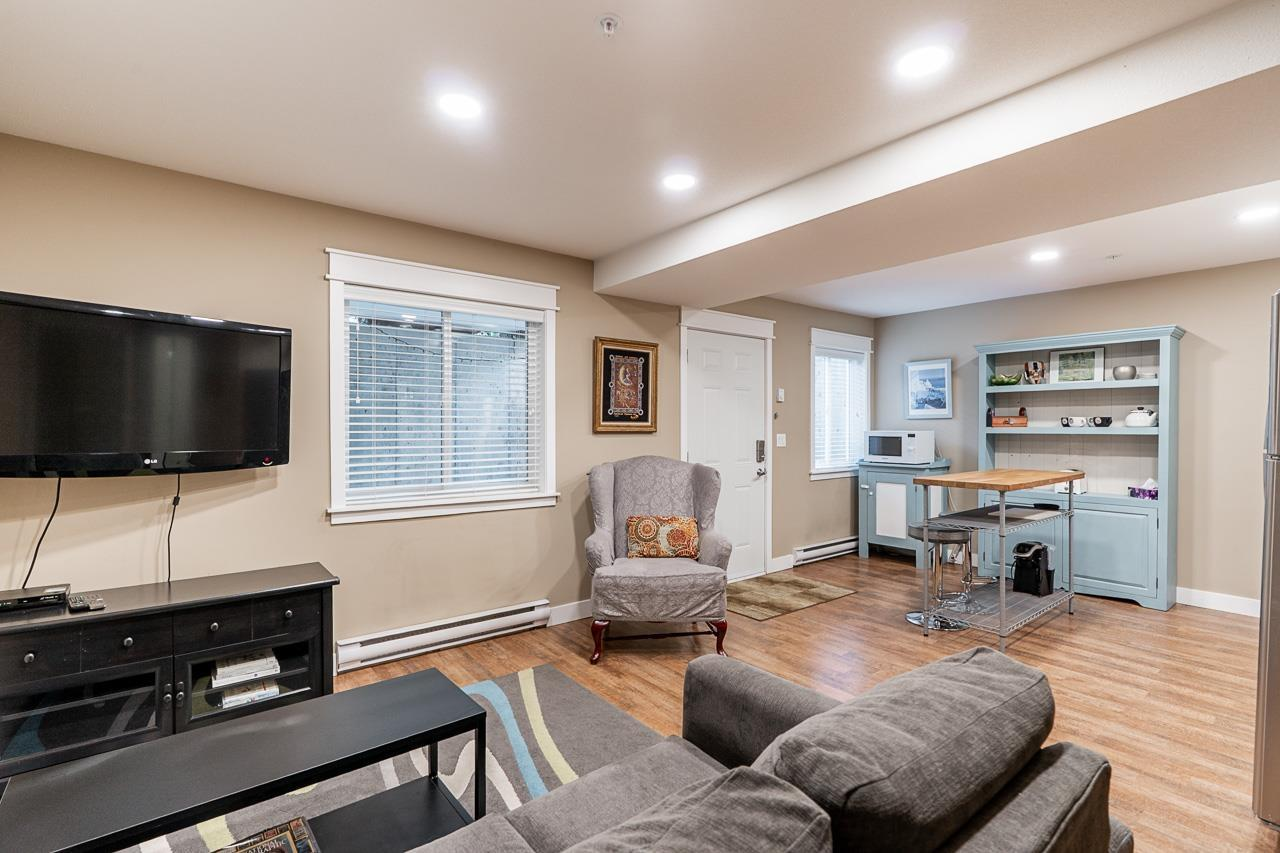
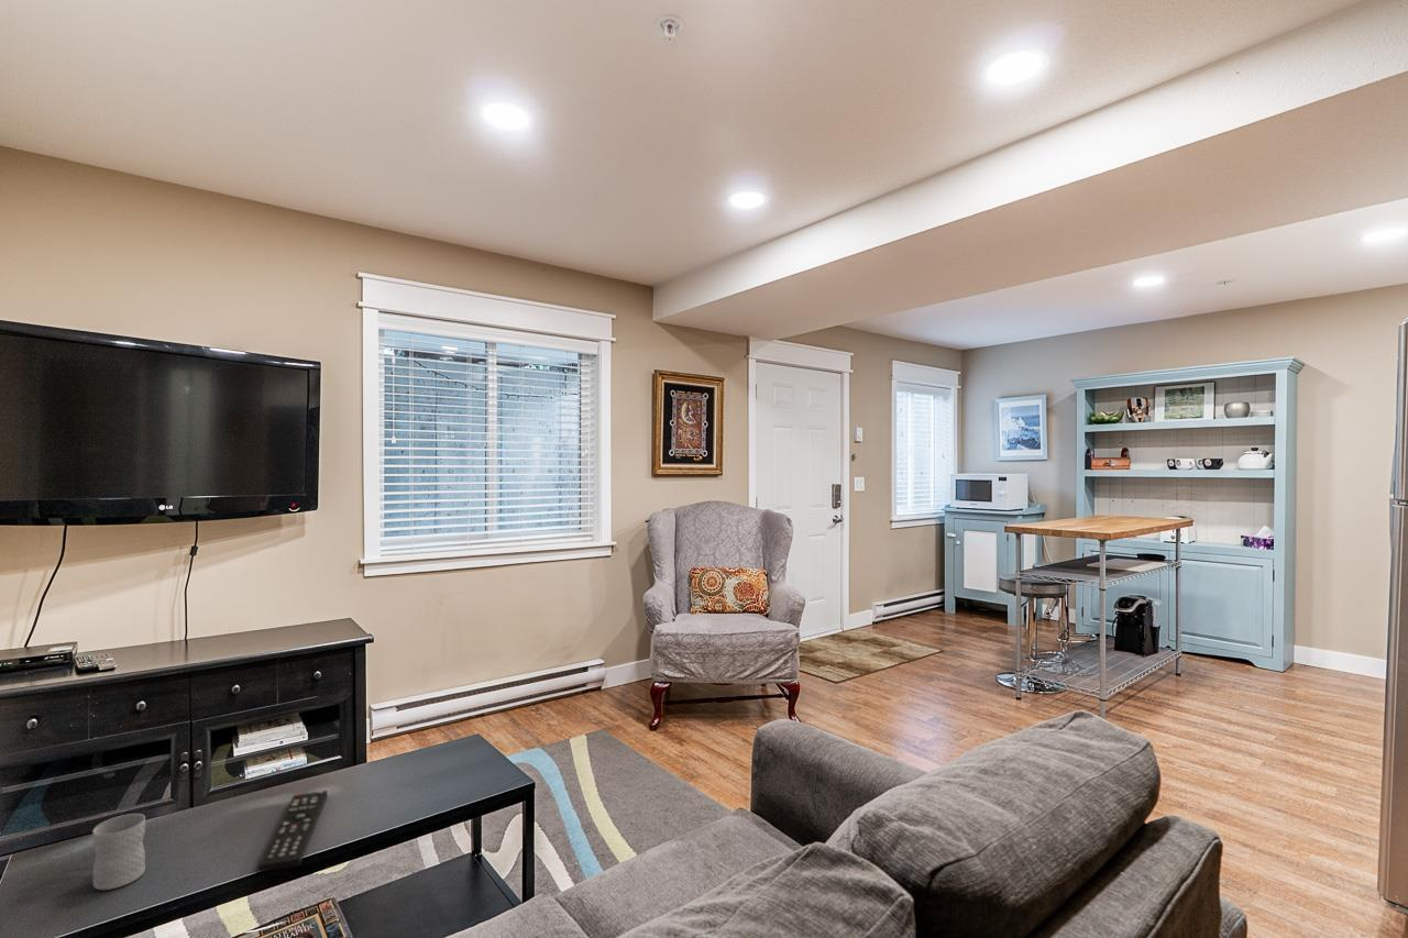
+ mug [91,813,146,891]
+ remote control [256,790,329,874]
